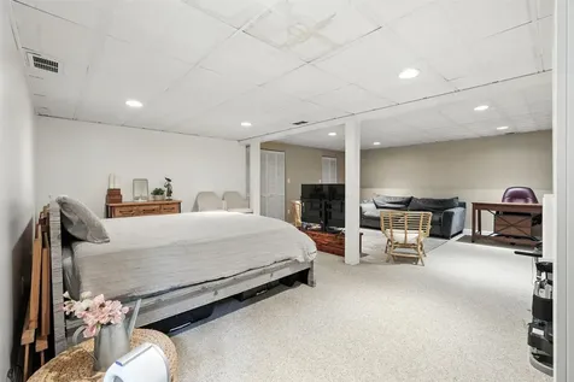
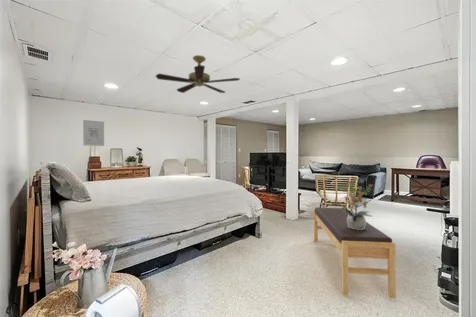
+ potted plant [330,178,374,230]
+ ceiling fan [154,54,241,94]
+ wall art [82,119,105,147]
+ bench [313,207,397,300]
